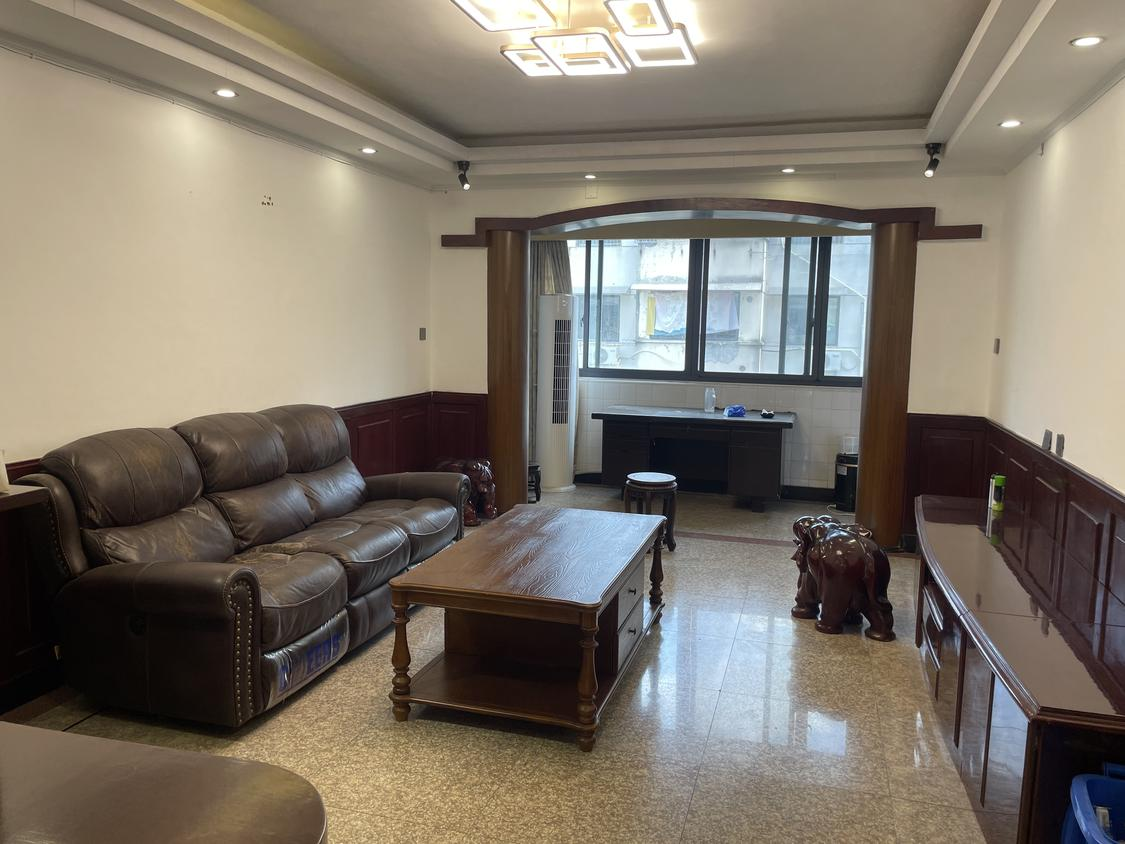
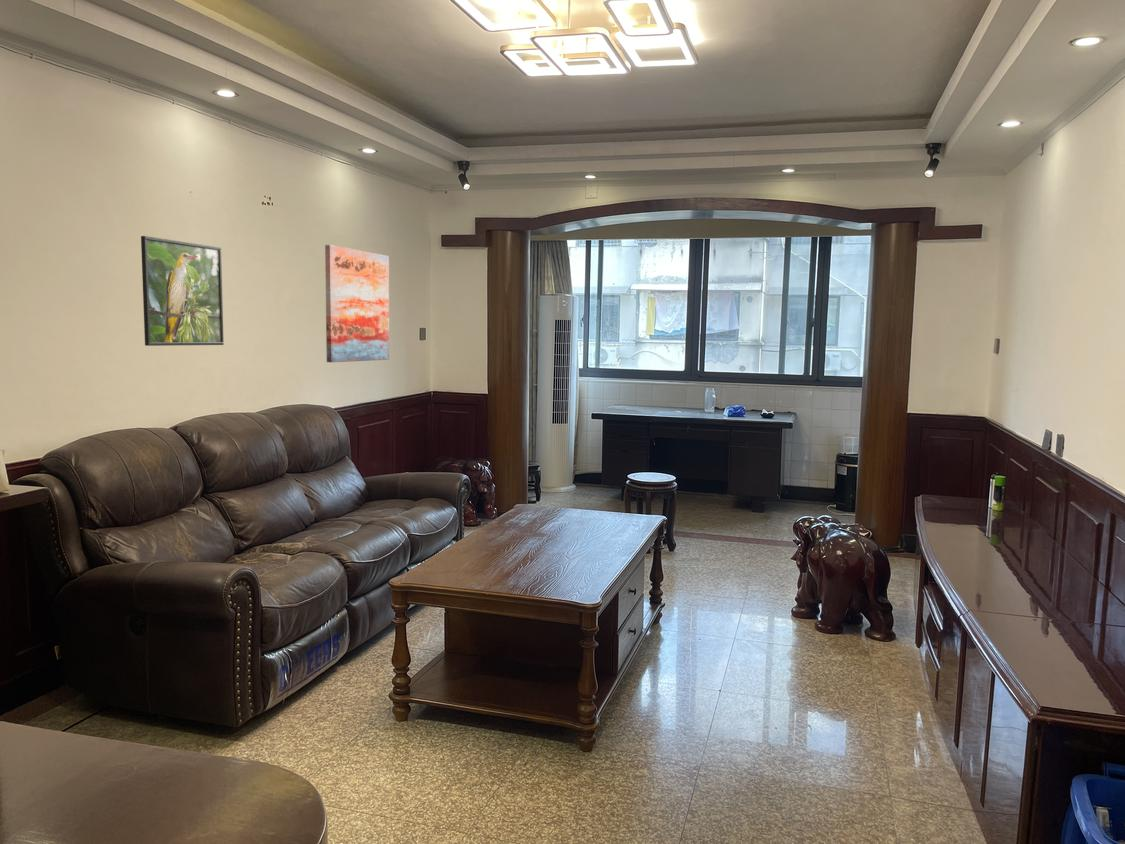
+ wall art [324,244,390,363]
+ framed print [140,235,225,347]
